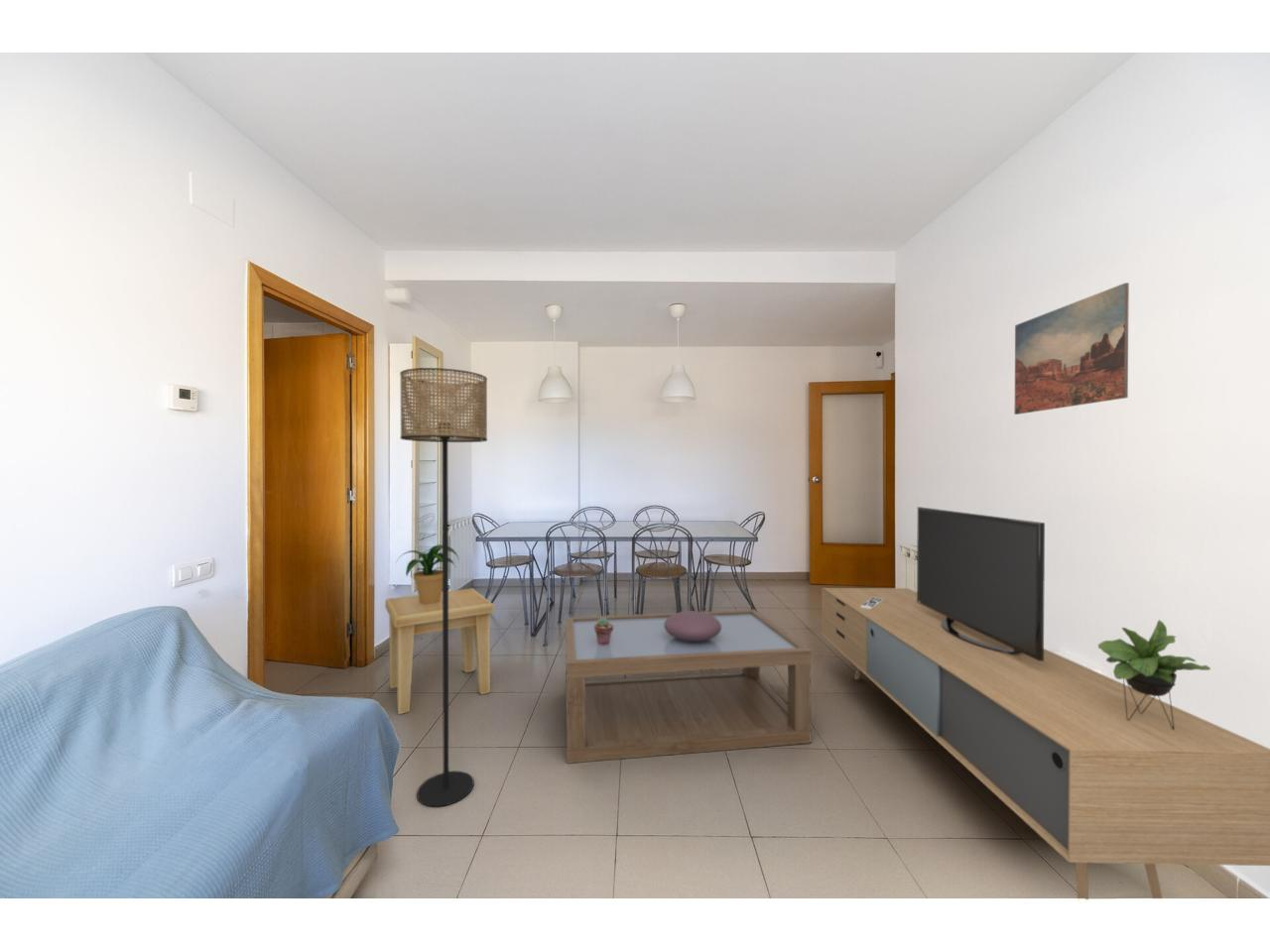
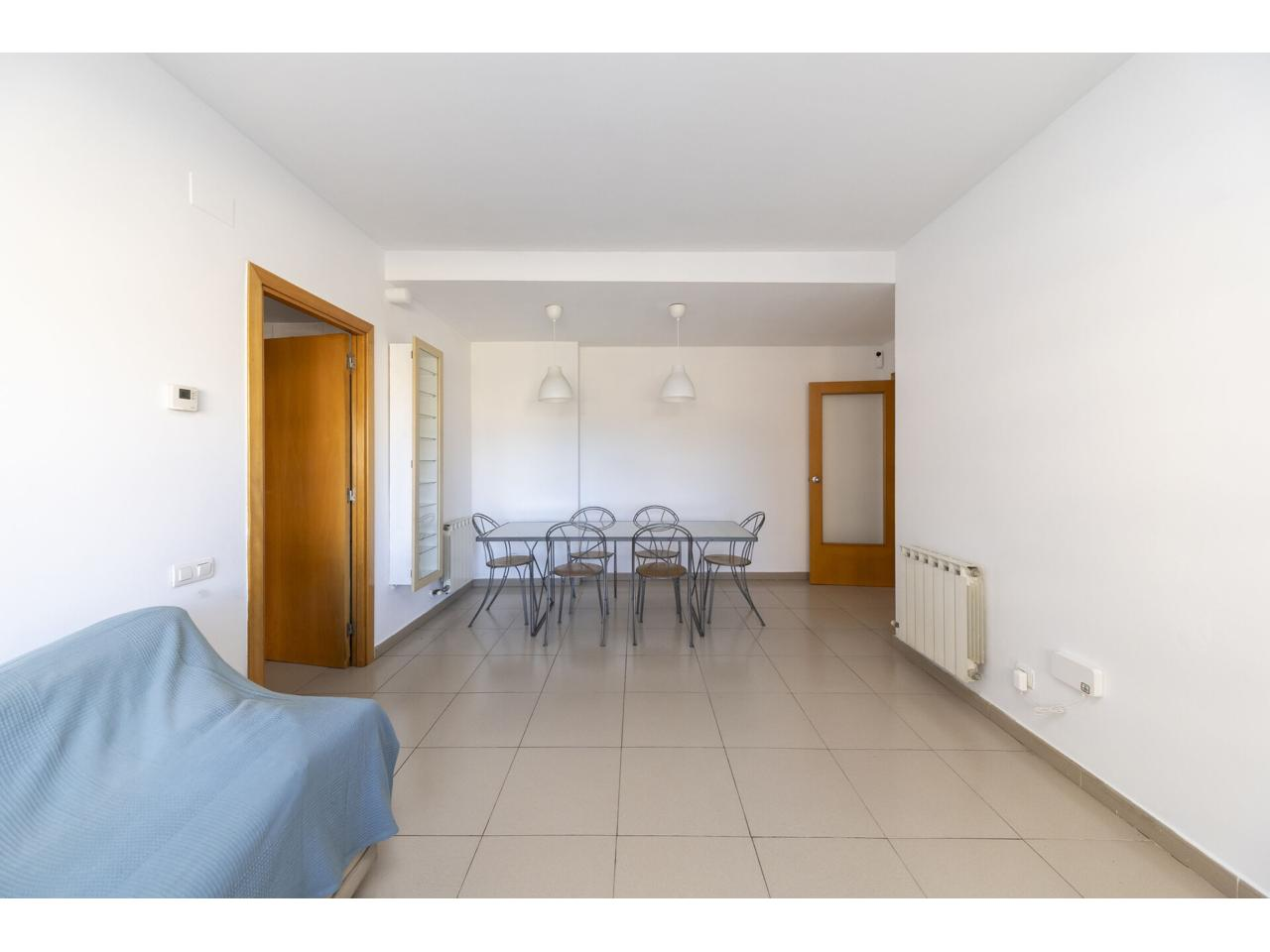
- media console [821,506,1270,900]
- decorative bowl [664,610,721,642]
- floor lamp [399,367,488,807]
- potted succulent [594,618,613,645]
- wall art [1014,282,1130,416]
- side table [384,587,495,715]
- coffee table [565,609,813,765]
- potted plant [394,543,459,604]
